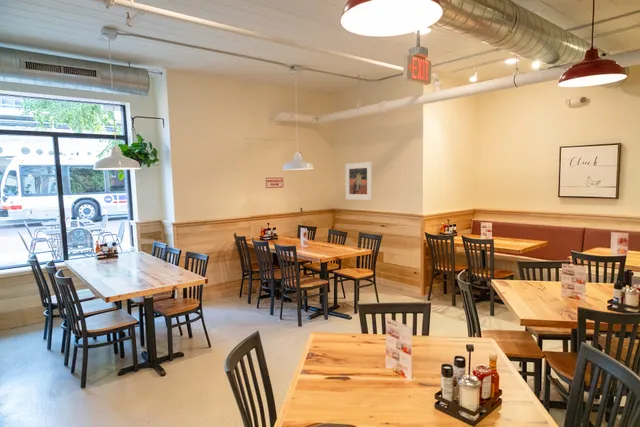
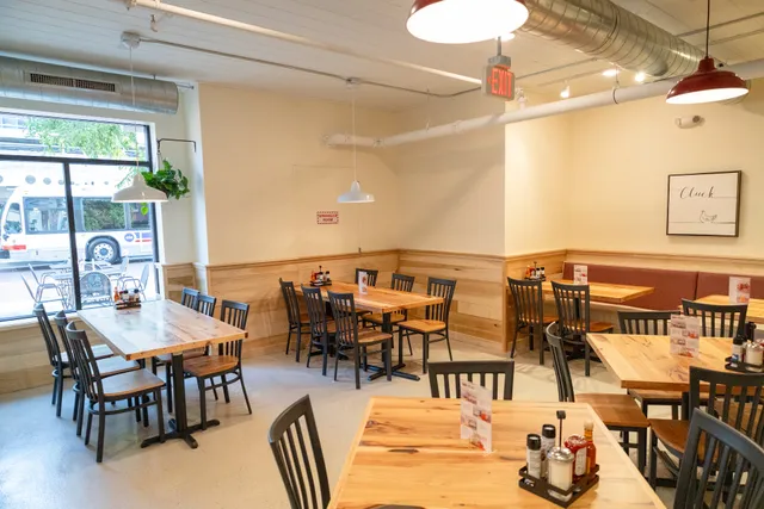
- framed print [344,161,373,201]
